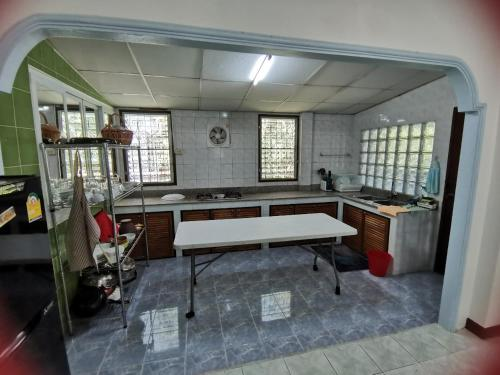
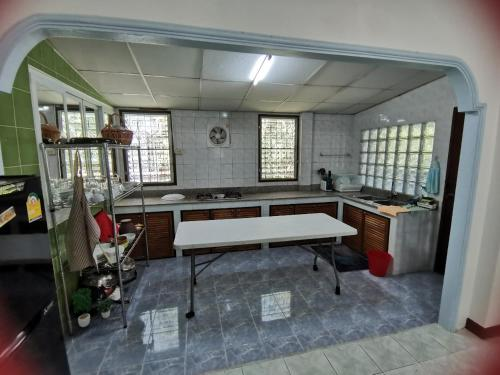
+ potted plant [69,287,116,328]
